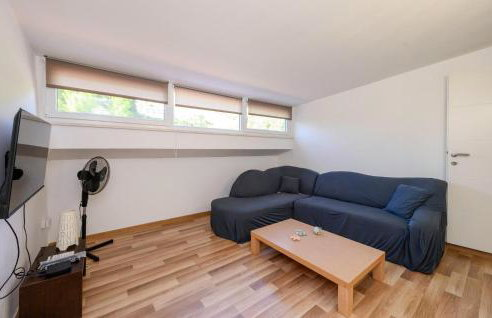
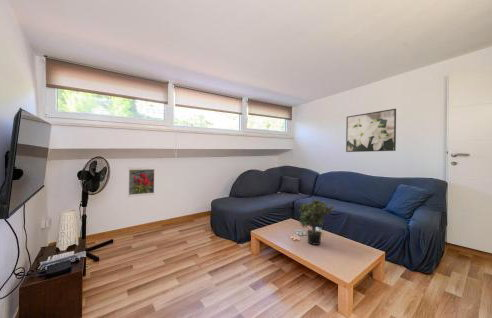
+ potted plant [297,197,336,246]
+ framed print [127,166,156,198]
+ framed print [345,108,397,153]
